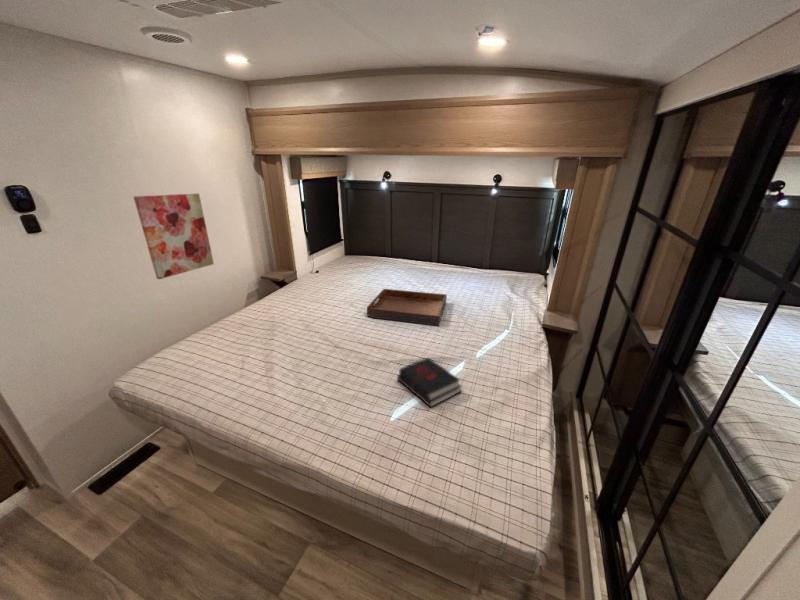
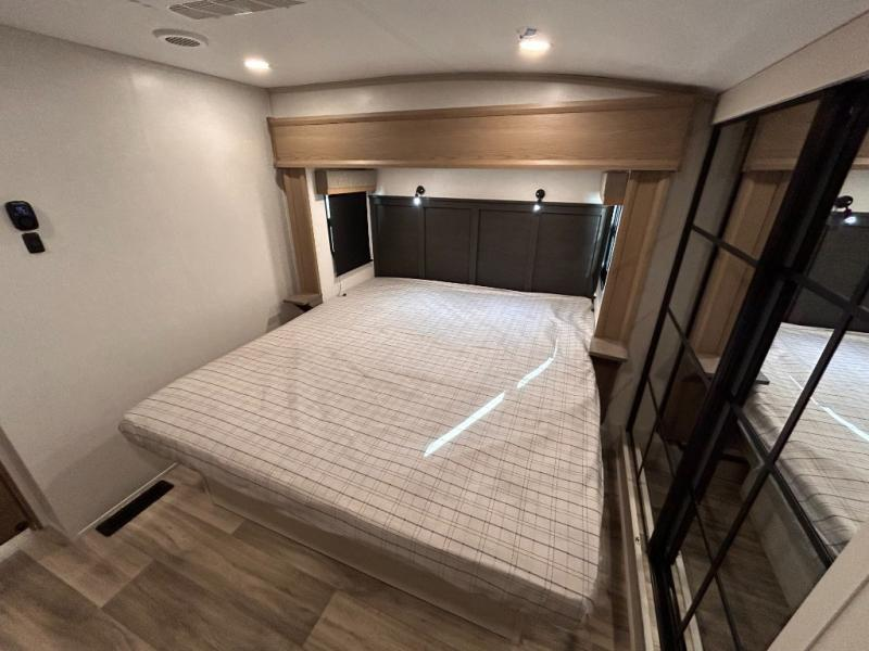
- hardback book [396,357,463,408]
- serving tray [366,288,448,327]
- wall art [133,193,215,280]
